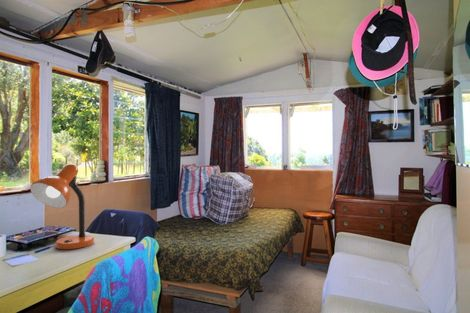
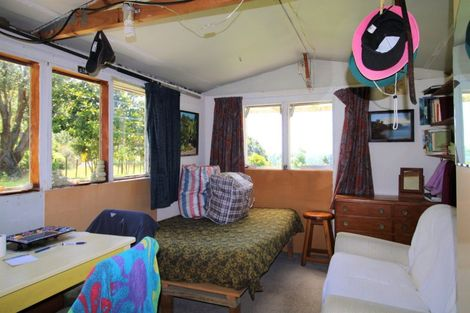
- desk lamp [29,163,95,250]
